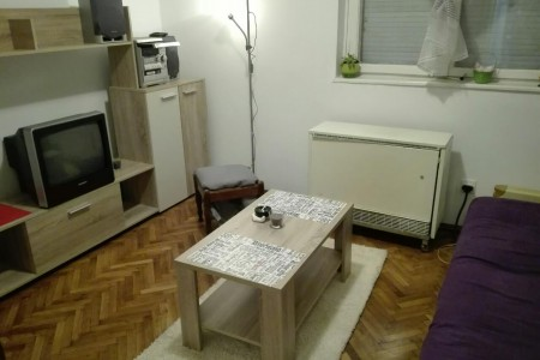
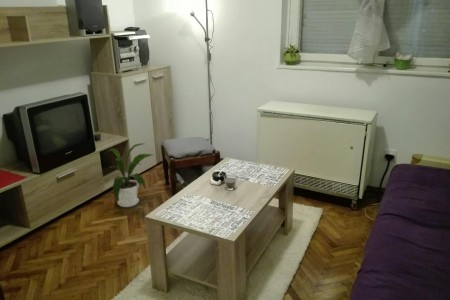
+ house plant [102,142,153,208]
